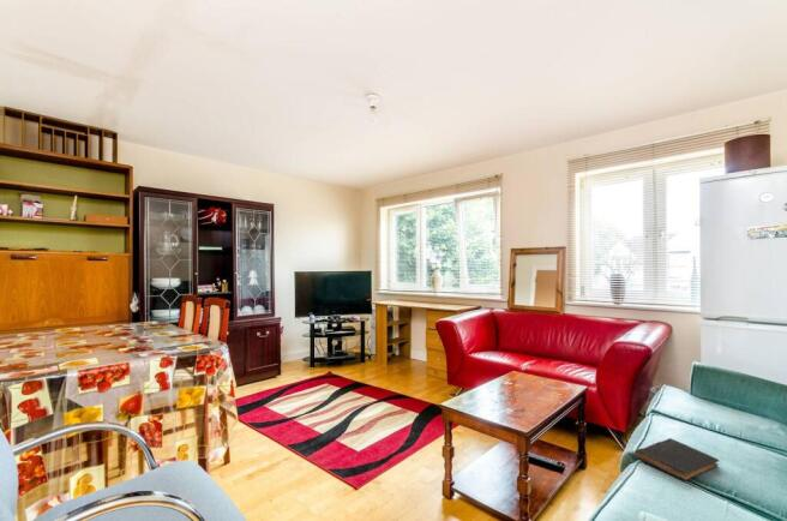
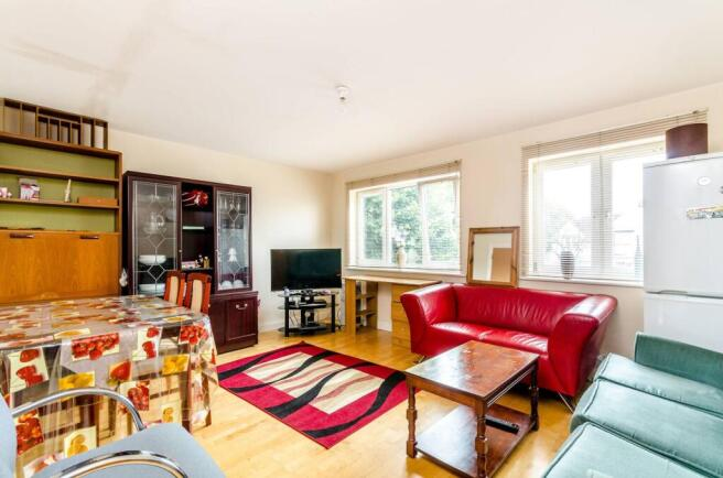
- book [633,437,720,483]
